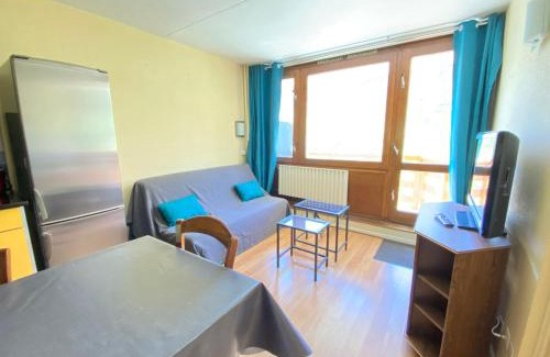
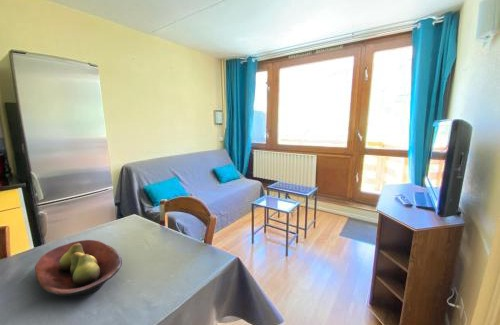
+ fruit bowl [34,239,123,297]
